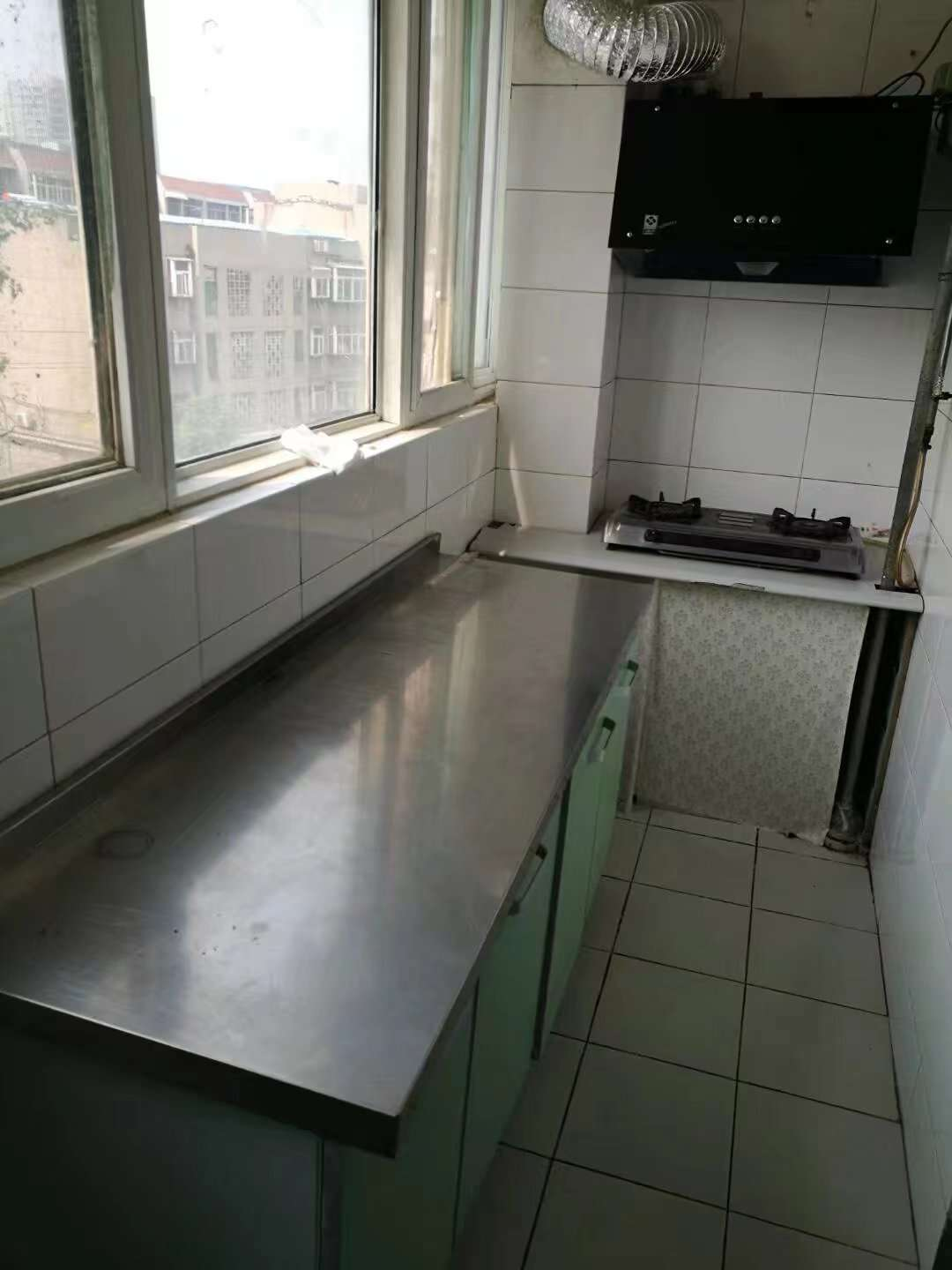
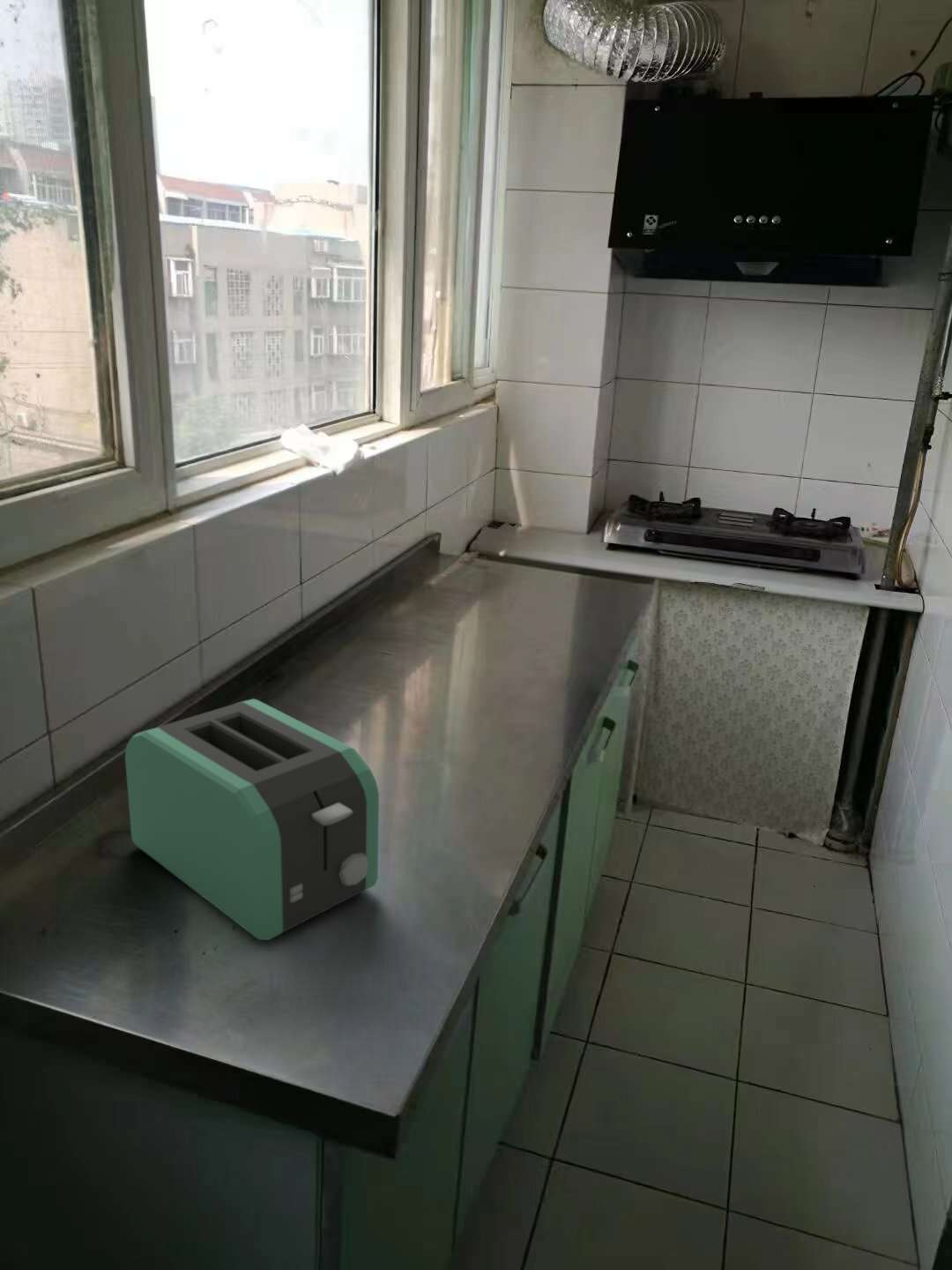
+ toaster [124,698,380,941]
